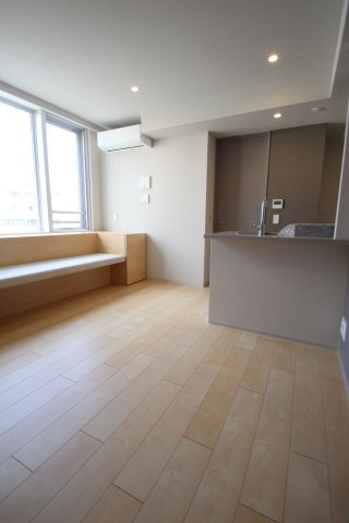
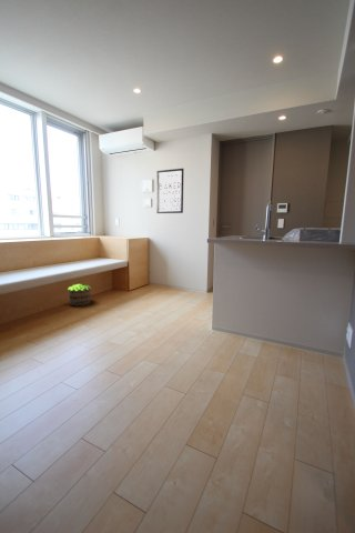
+ potted plant [67,283,92,306]
+ wall art [155,168,185,214]
